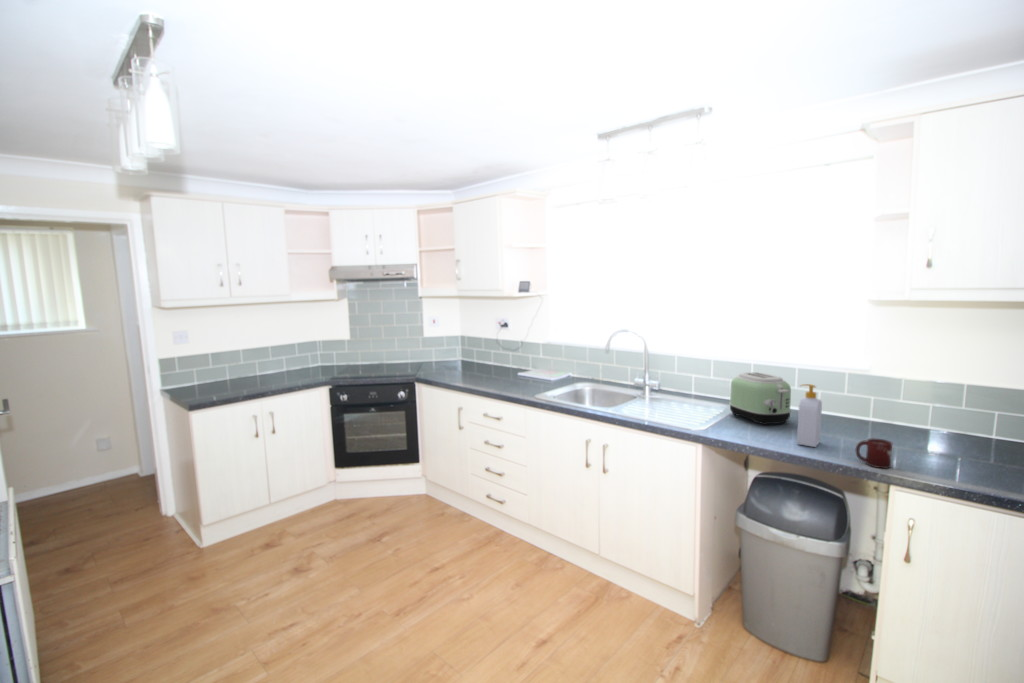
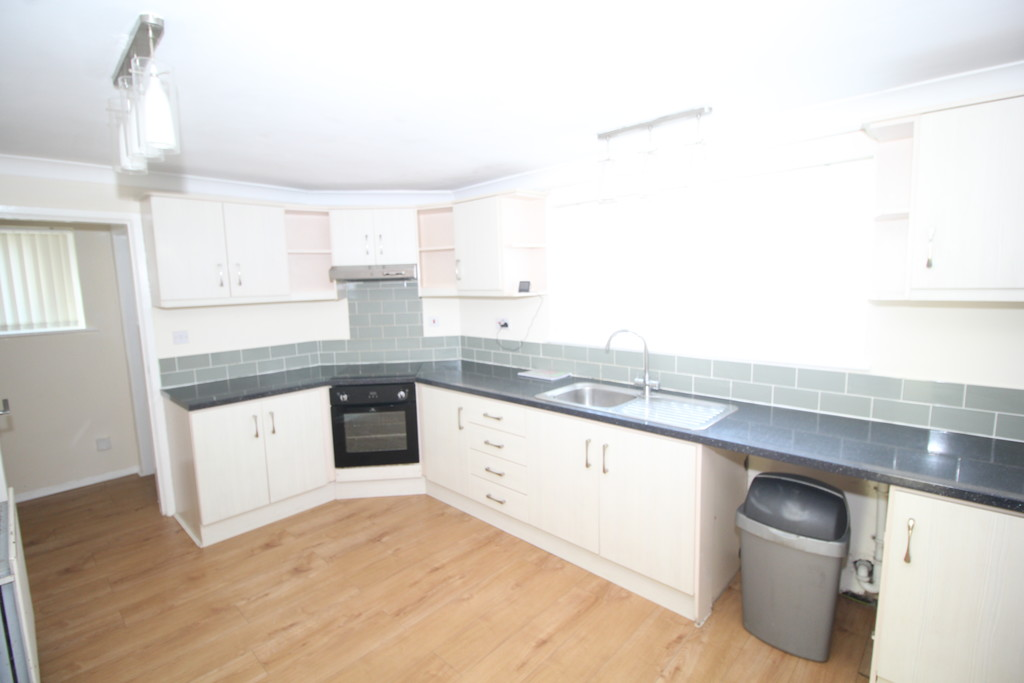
- toaster [728,371,792,426]
- cup [855,437,893,469]
- soap bottle [796,383,823,448]
